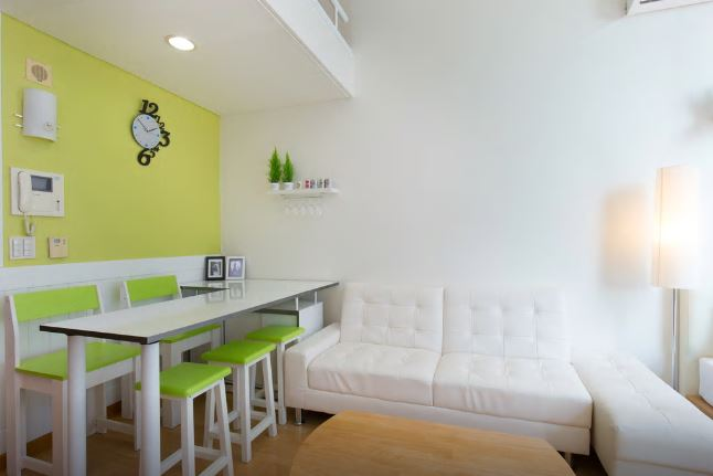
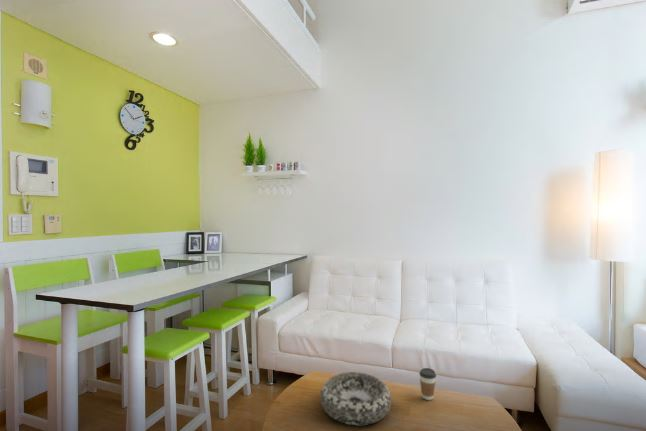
+ decorative bowl [319,371,393,426]
+ coffee cup [418,367,437,401]
